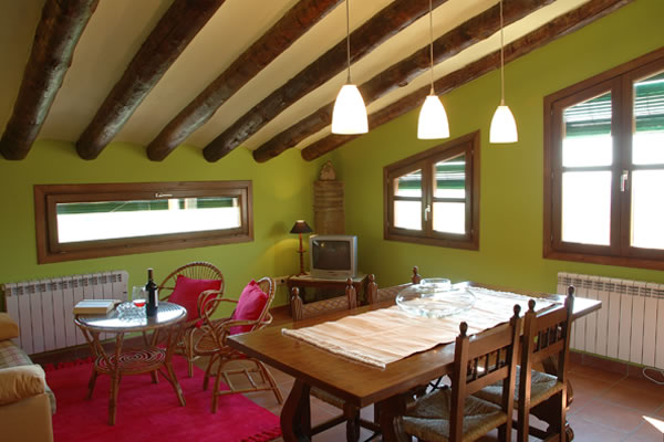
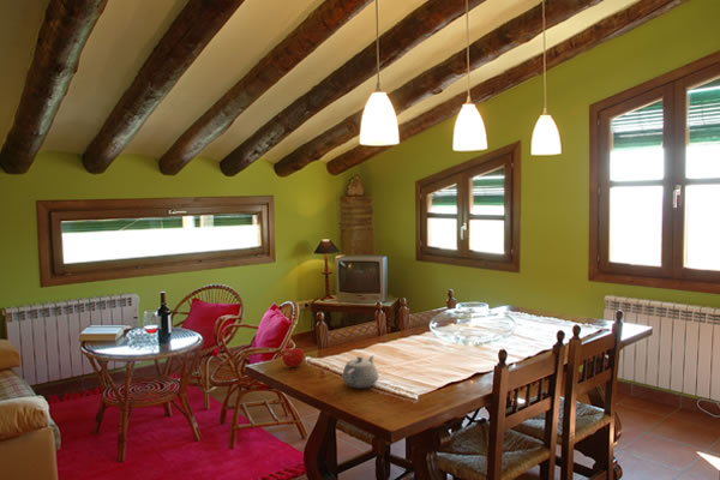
+ teapot [341,354,379,390]
+ fruit [281,344,305,368]
